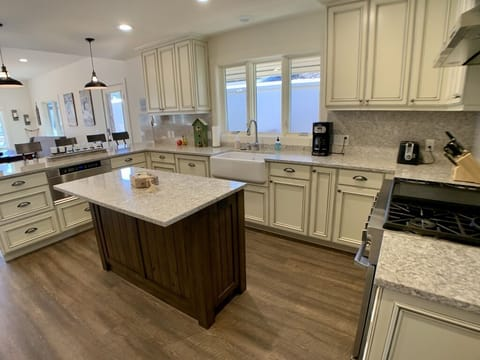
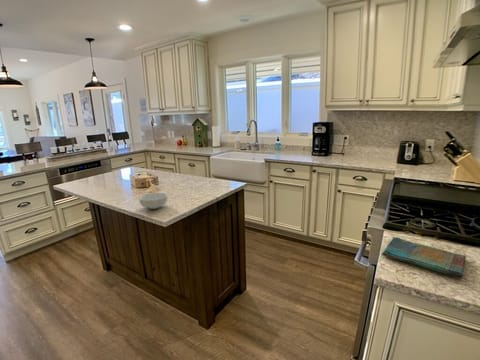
+ cereal bowl [138,192,169,210]
+ dish towel [381,236,467,279]
